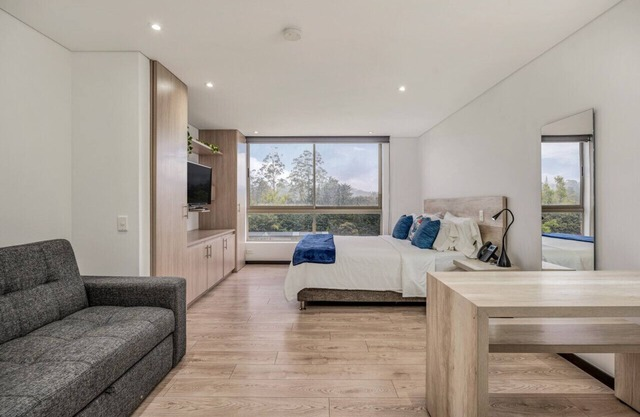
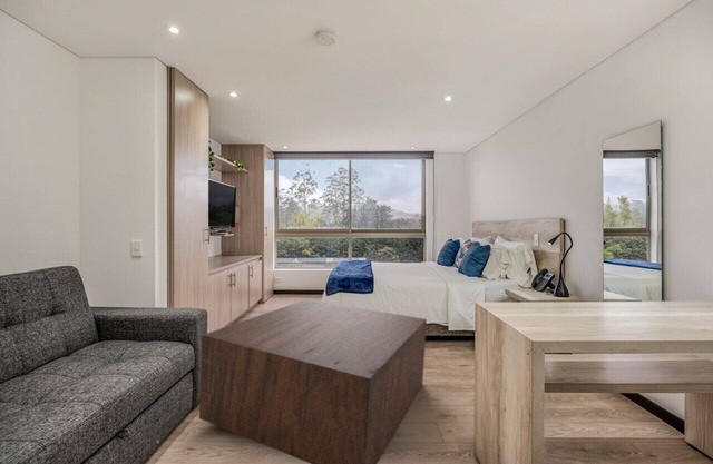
+ coffee table [198,298,428,464]
